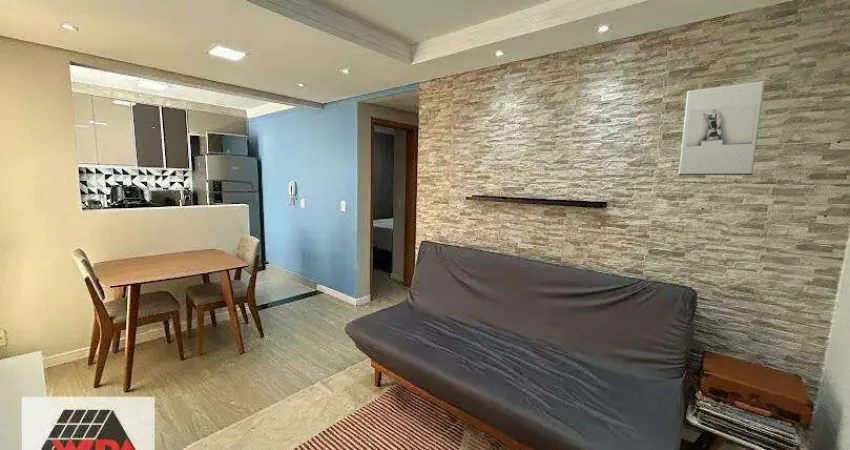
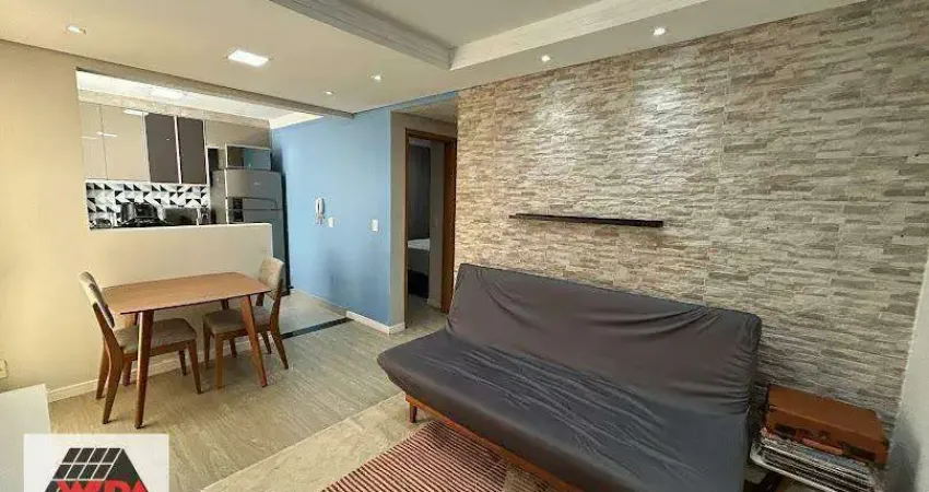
- wall sculpture [677,80,766,176]
